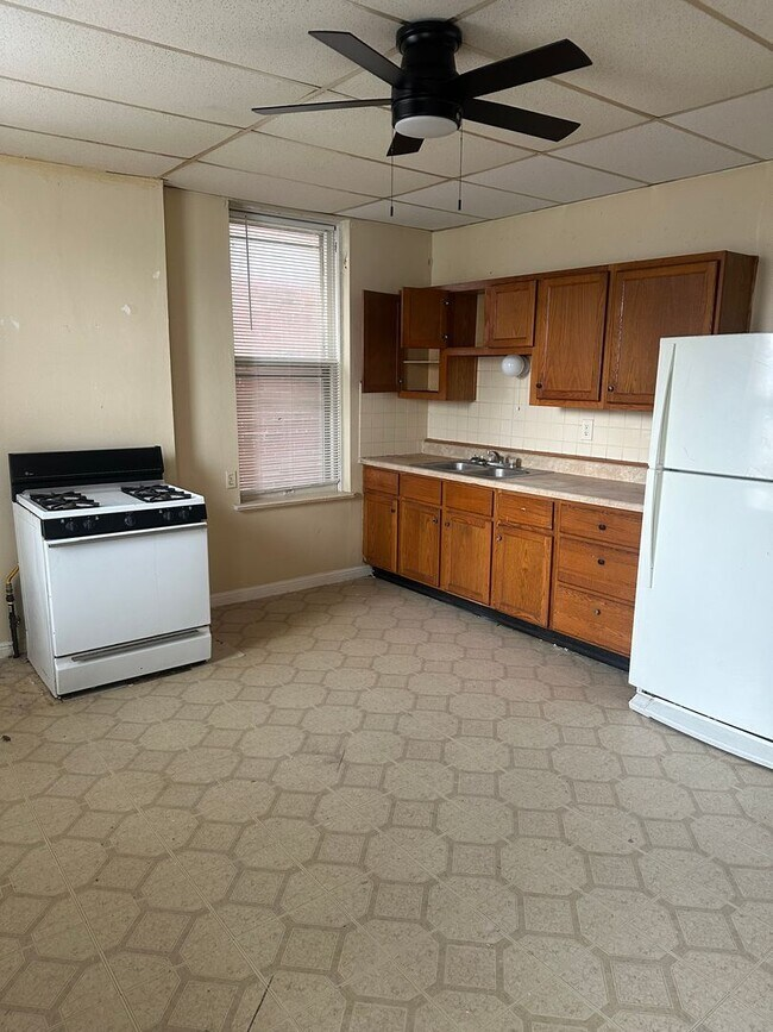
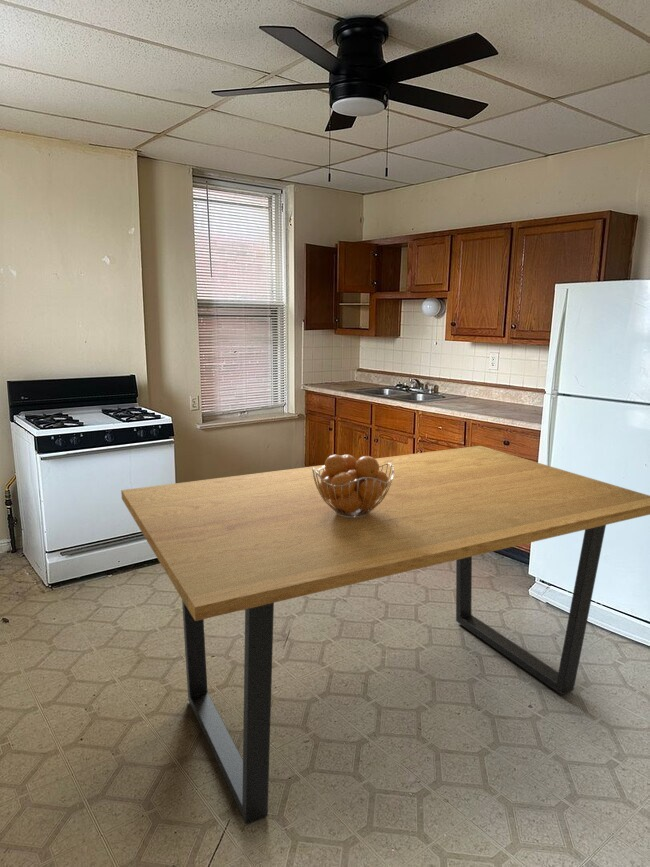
+ fruit basket [312,454,394,518]
+ dining table [120,445,650,826]
